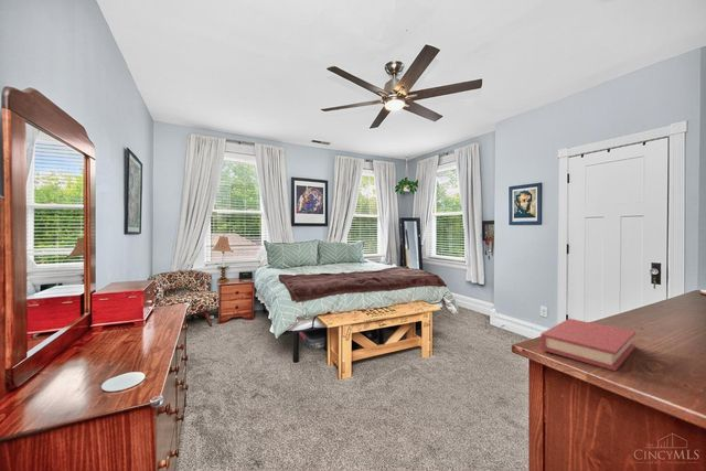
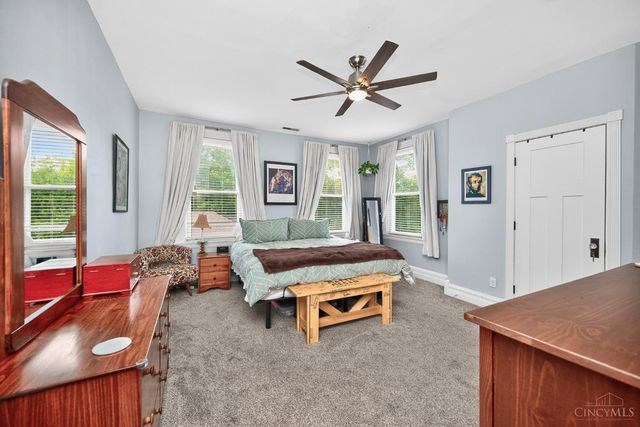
- book [539,318,637,372]
